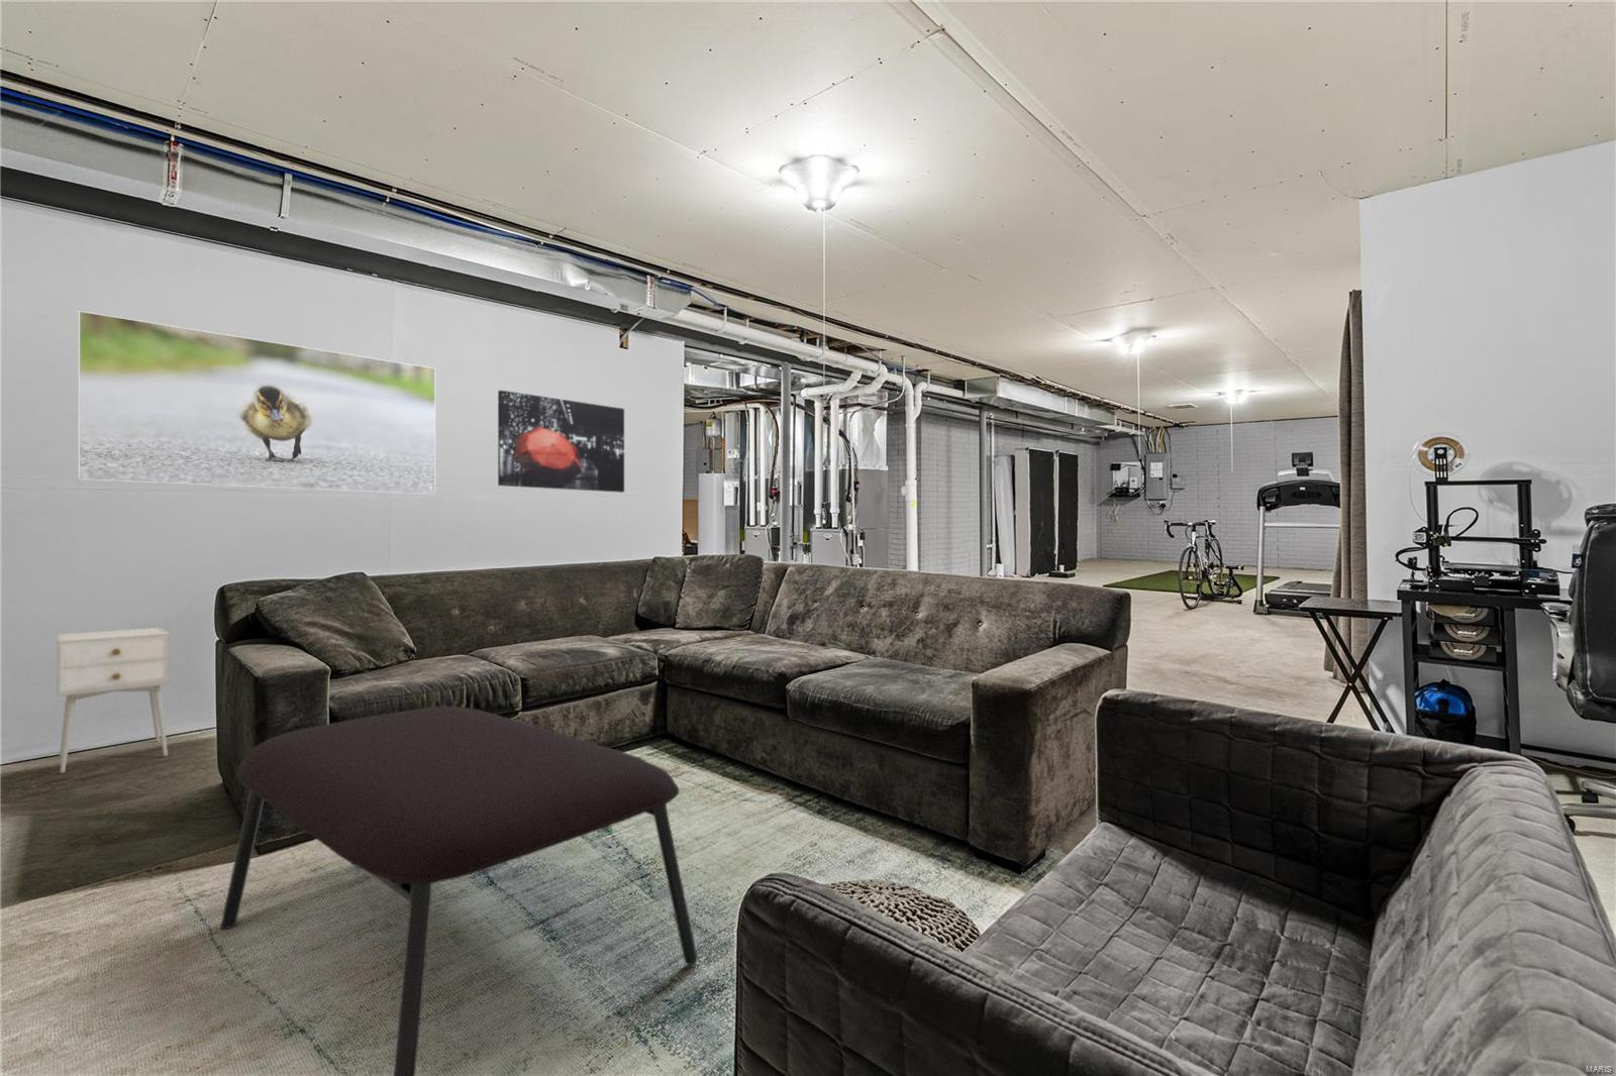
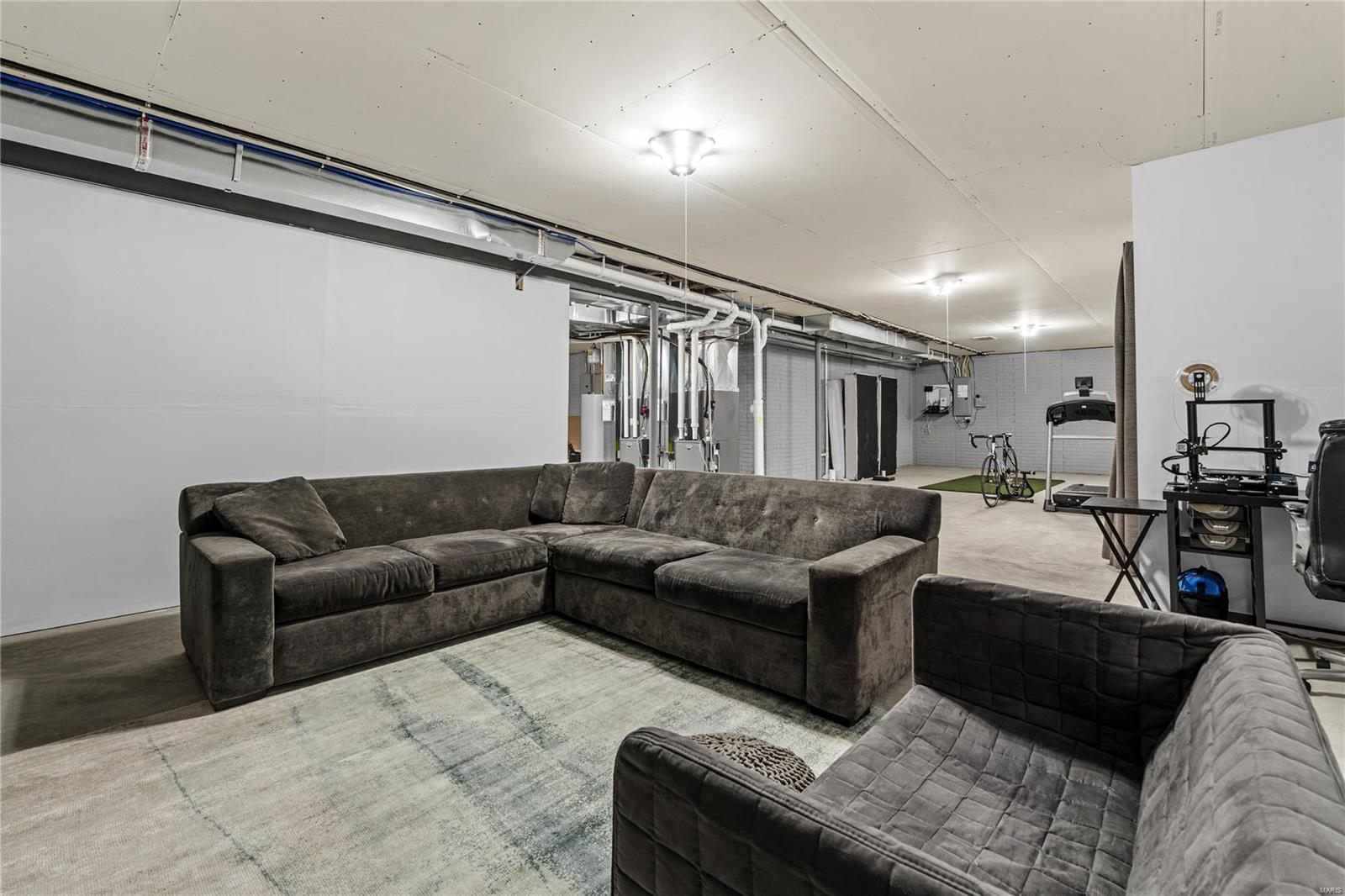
- nightstand [55,626,172,773]
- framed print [77,310,436,496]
- coffee table [219,706,699,1076]
- wall art [497,389,625,494]
